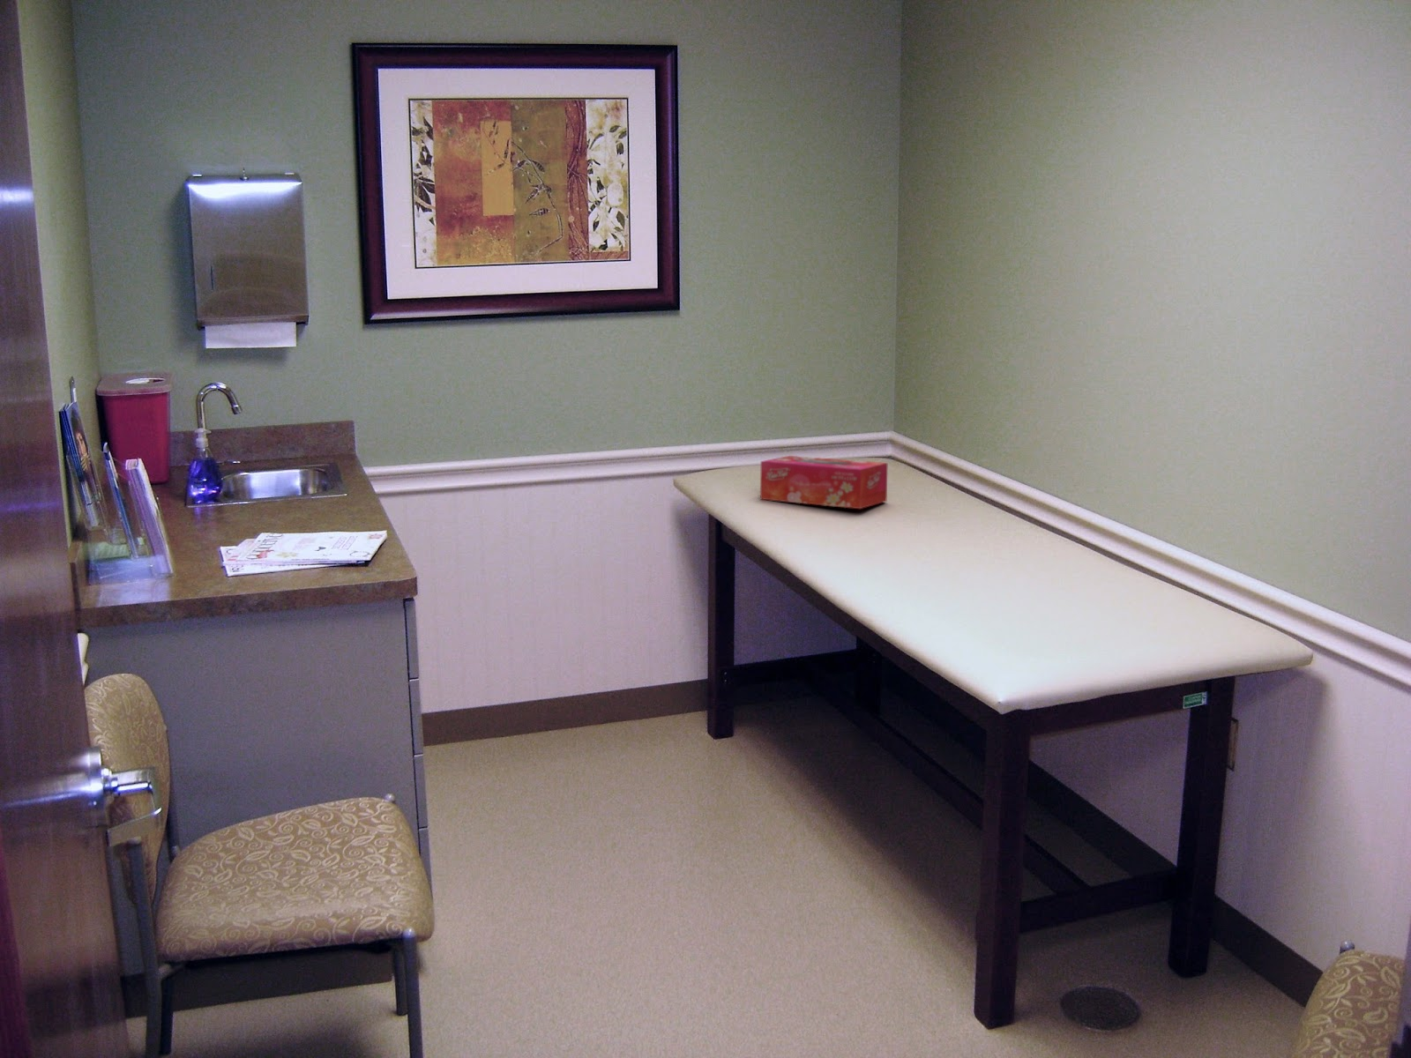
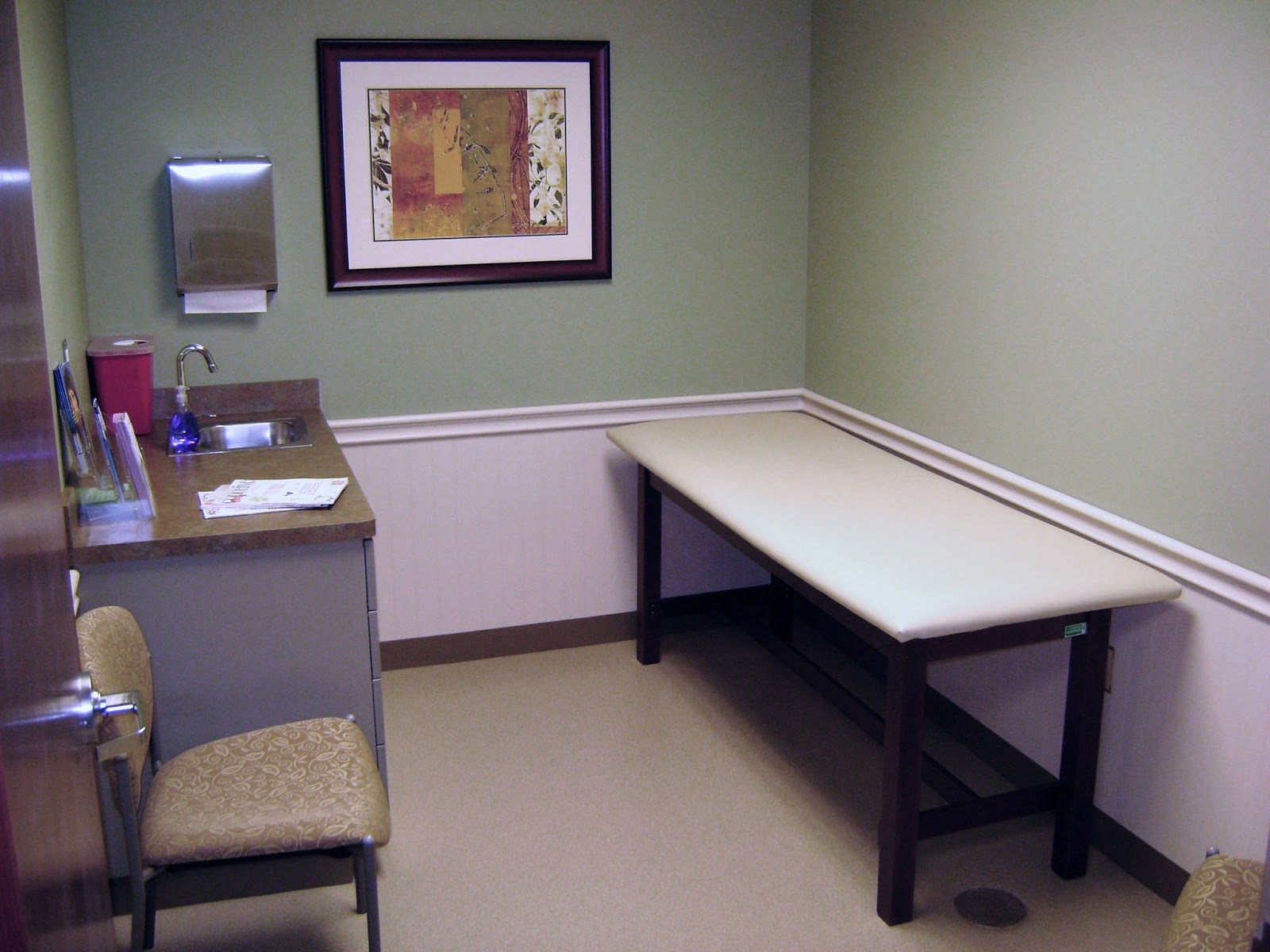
- tissue box [759,455,889,510]
